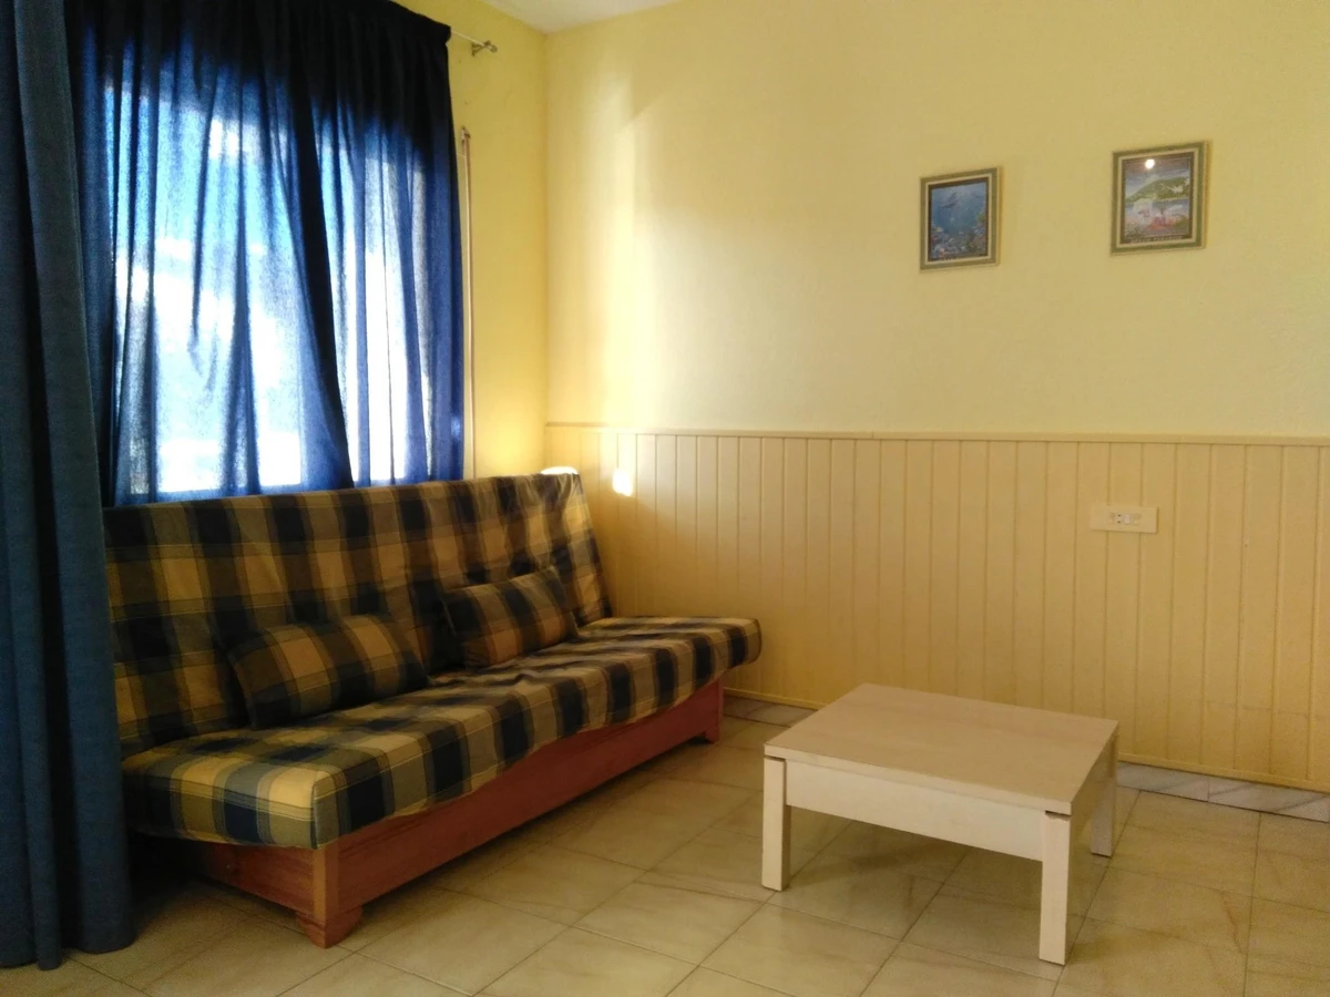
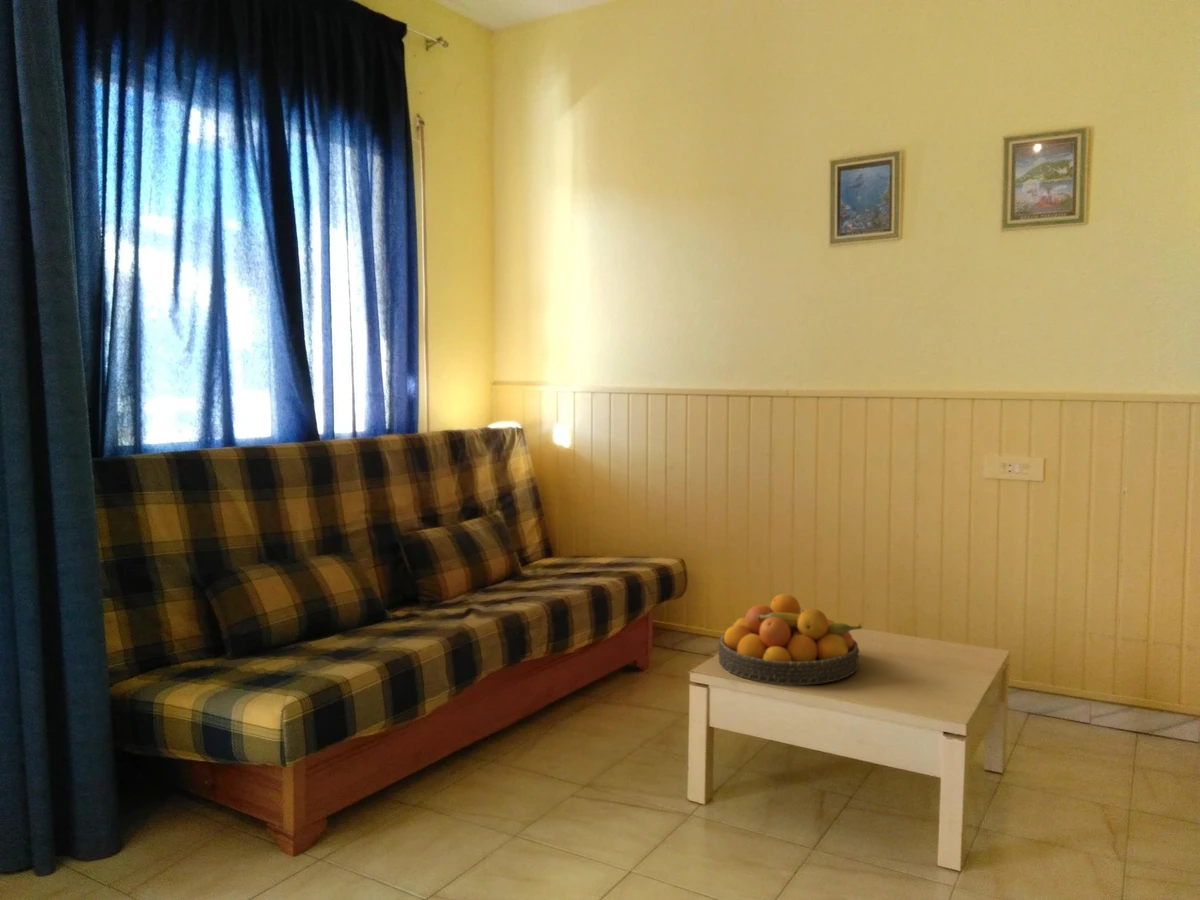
+ fruit bowl [717,593,863,686]
